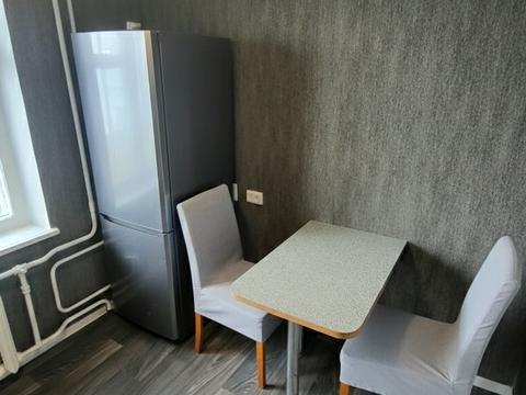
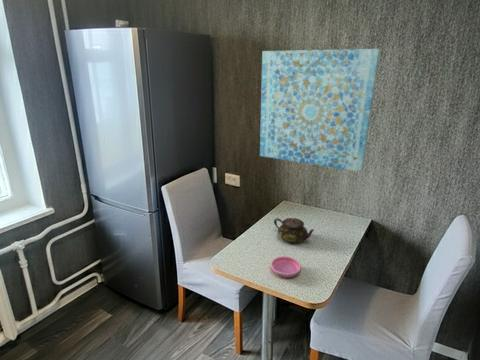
+ teapot [273,217,314,244]
+ wall art [259,48,381,173]
+ saucer [270,255,302,279]
